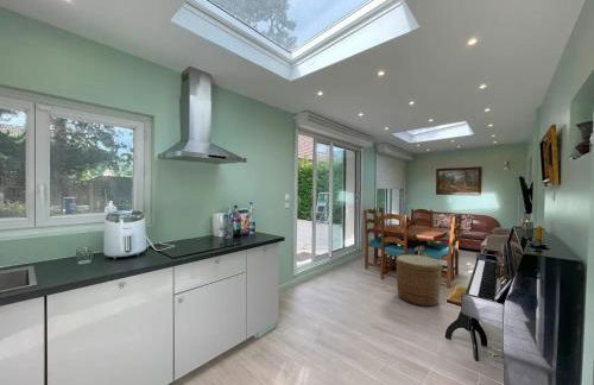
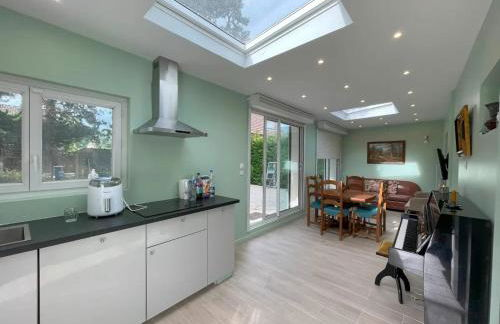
- basket [394,254,443,308]
